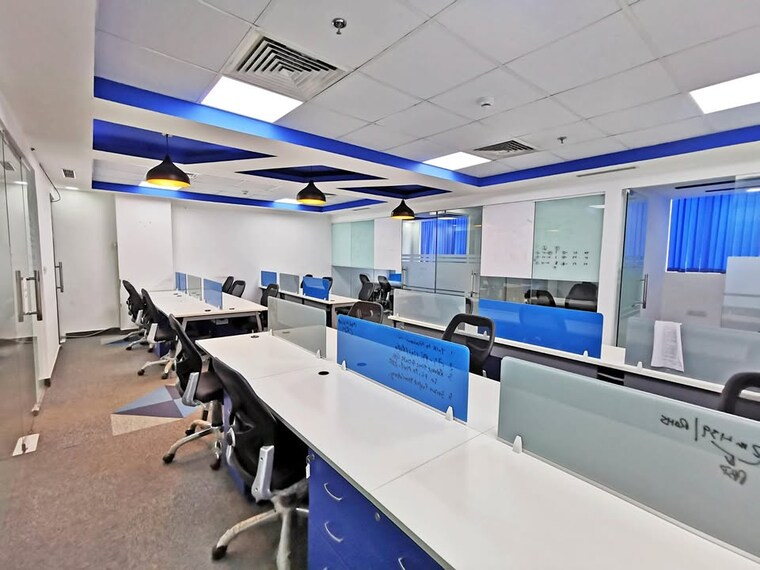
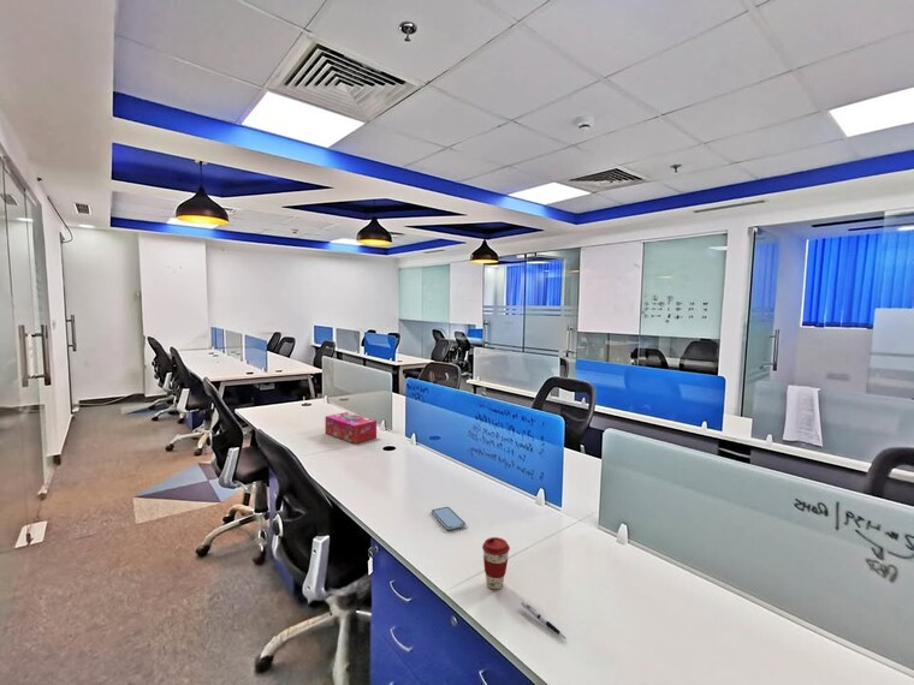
+ smartphone [431,506,467,531]
+ coffee cup [481,536,511,590]
+ pen [521,601,568,639]
+ tissue box [325,411,378,445]
